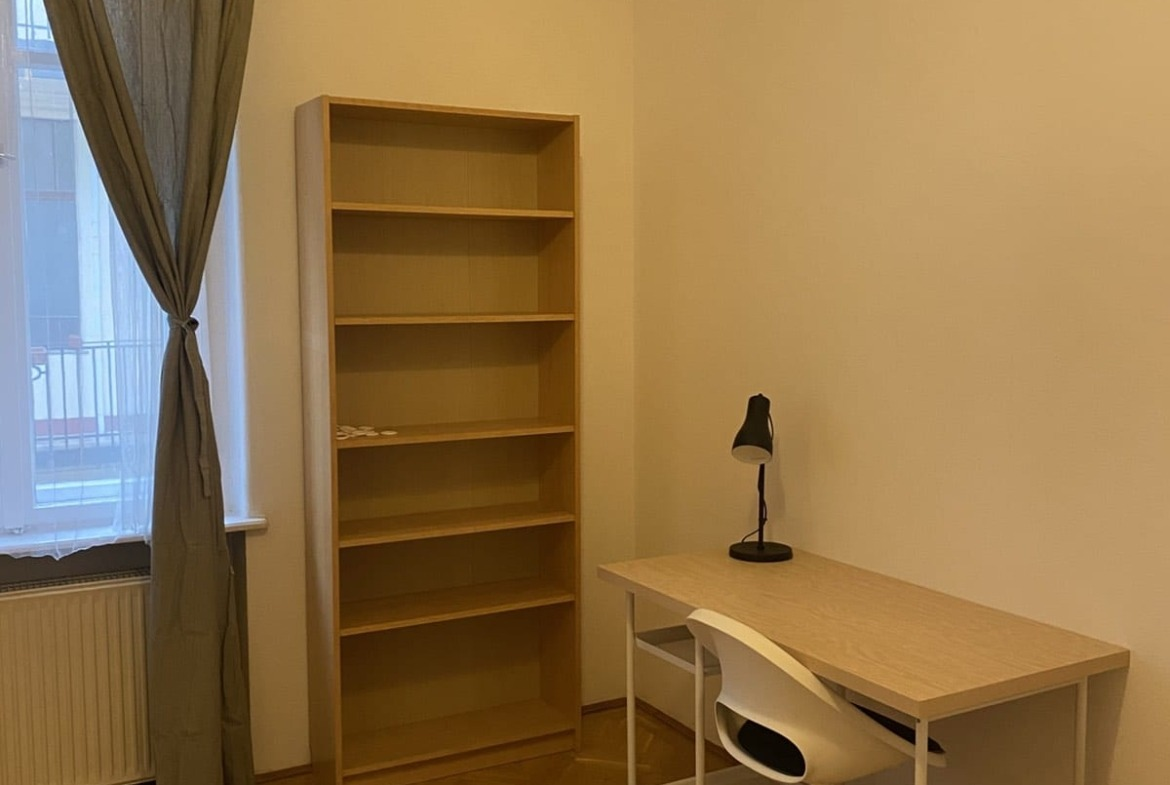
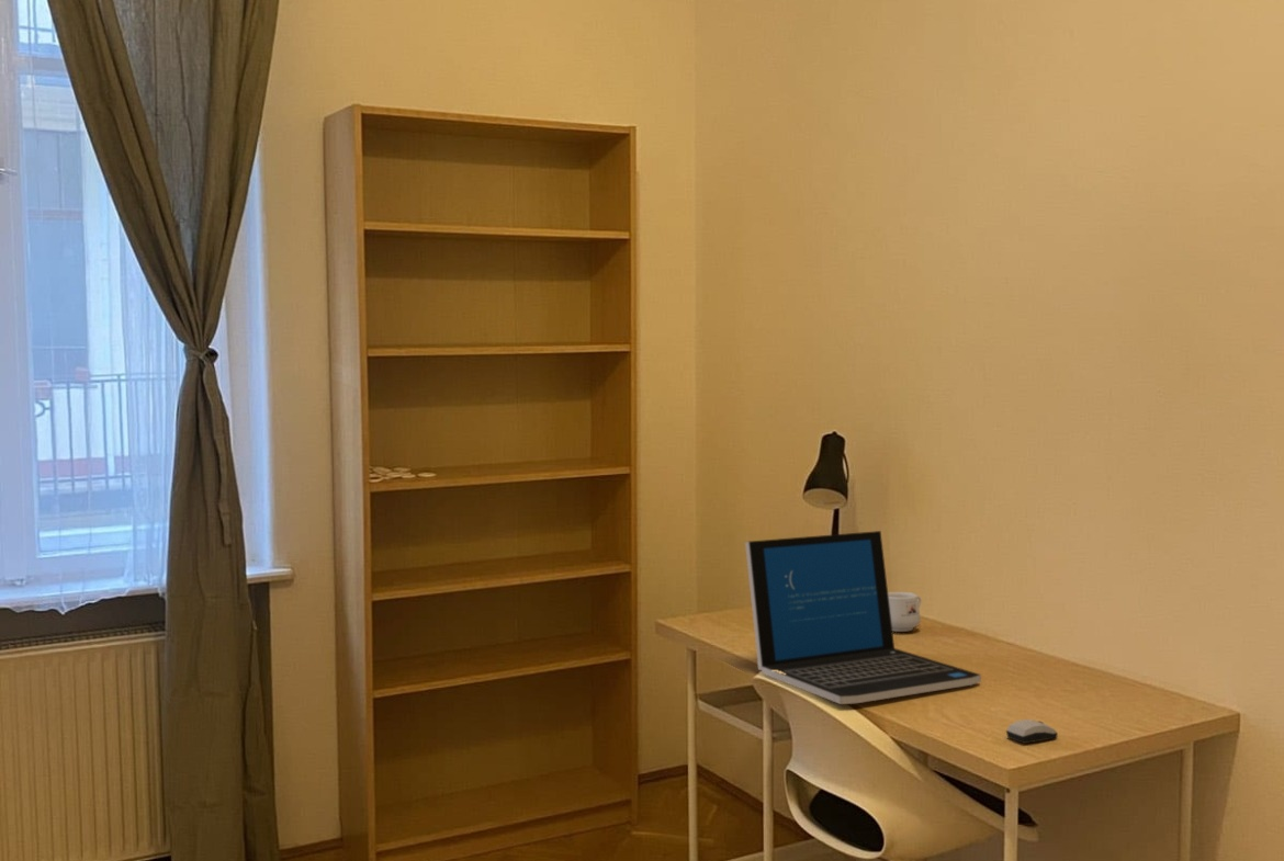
+ computer mouse [1005,718,1059,745]
+ laptop [744,530,982,705]
+ mug [888,591,923,633]
